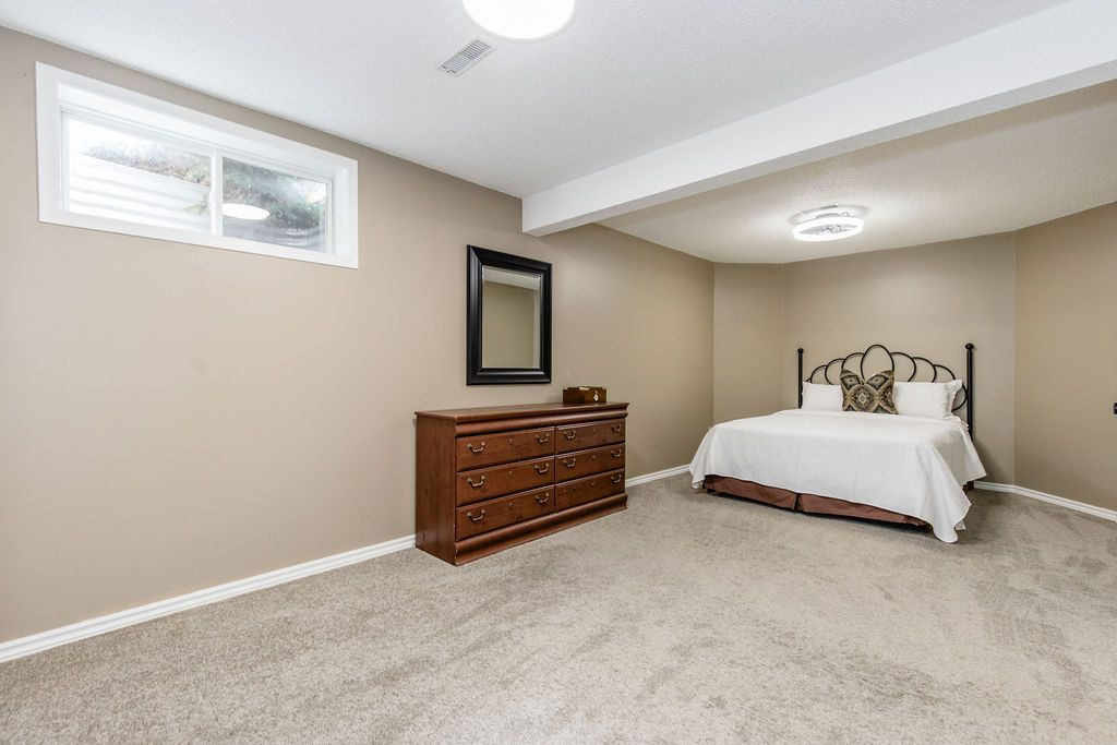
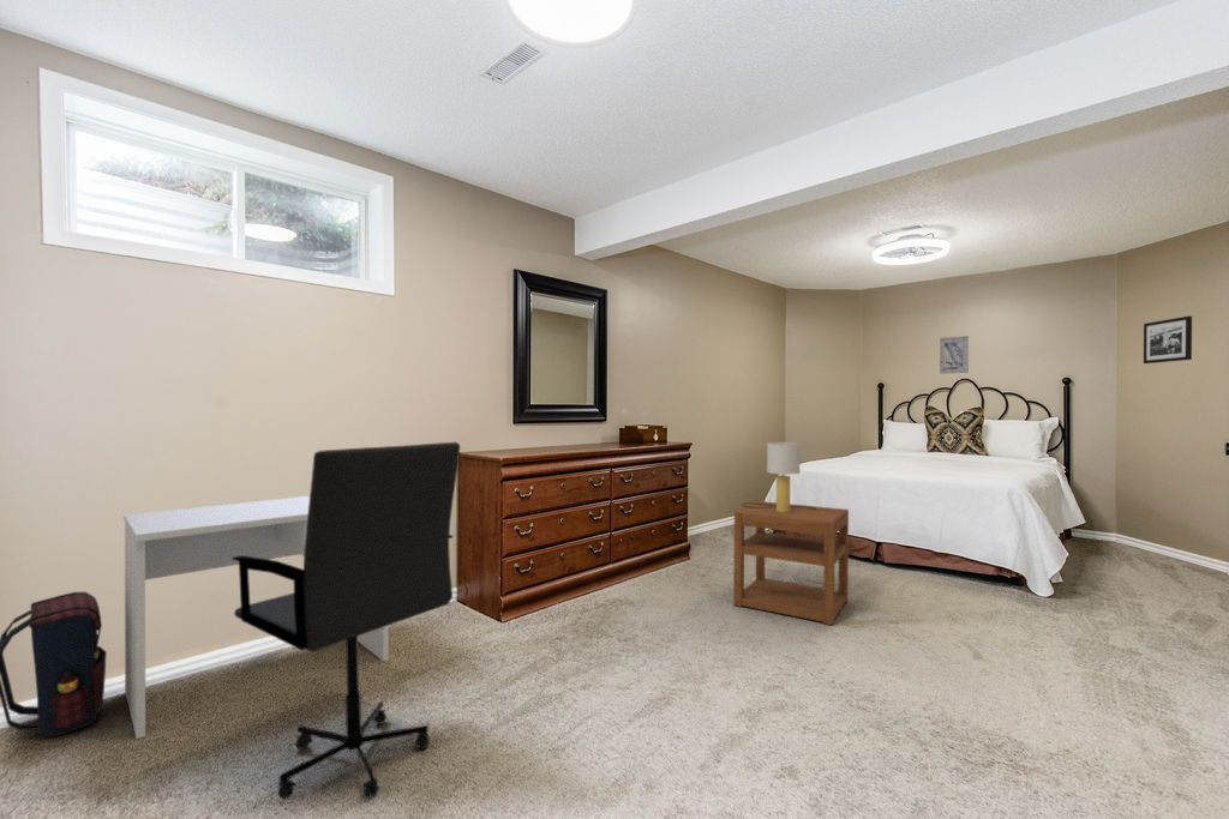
+ wall art [939,335,970,375]
+ table lamp [741,441,817,512]
+ satchel [0,591,108,739]
+ nightstand [732,500,850,626]
+ picture frame [1143,315,1193,365]
+ office chair [232,441,461,800]
+ desk [122,495,390,740]
